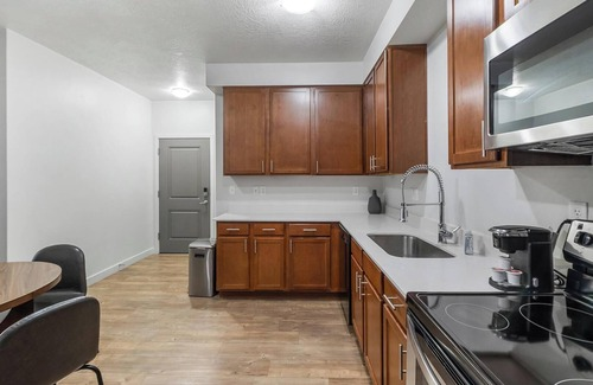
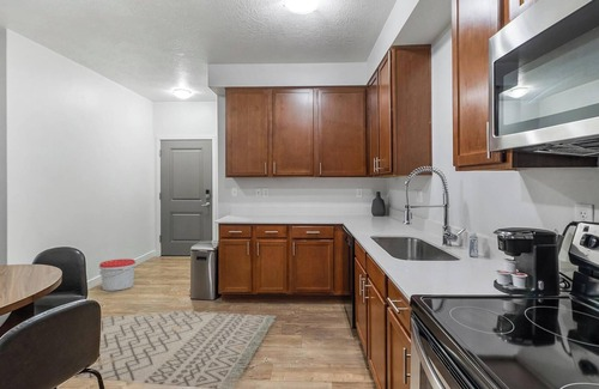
+ bucket [98,259,137,292]
+ rug [74,310,278,389]
